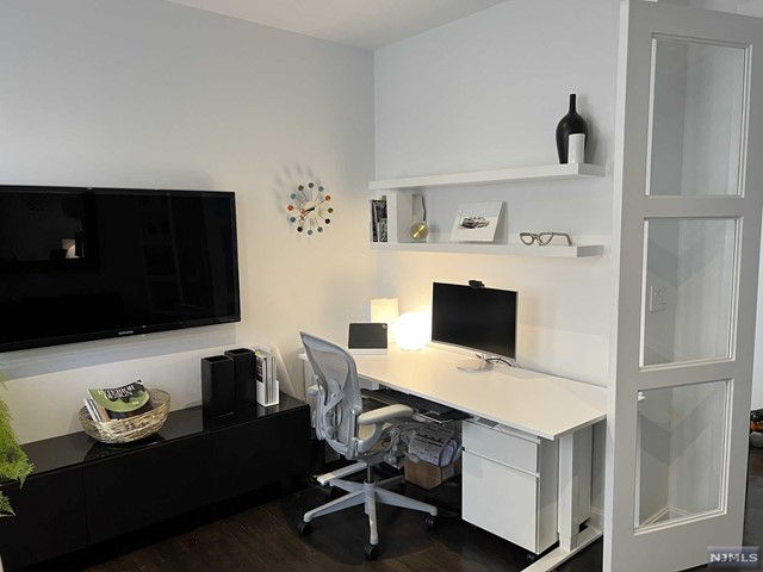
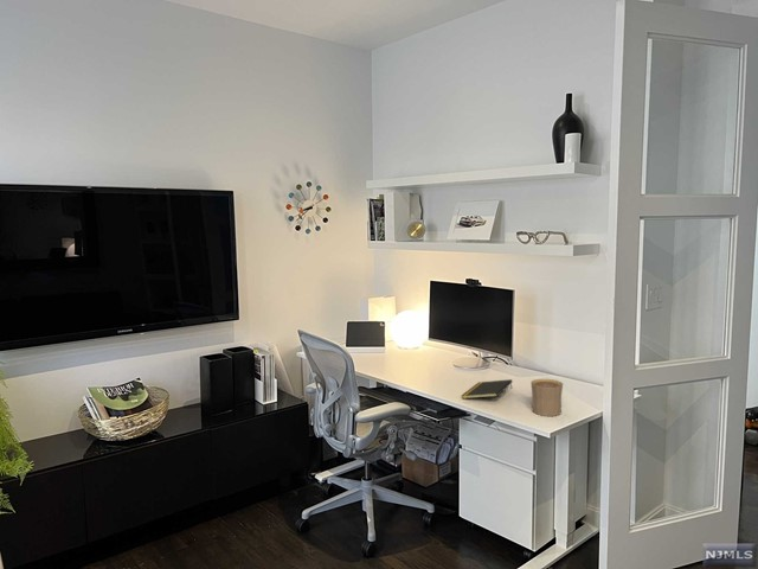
+ cup [531,378,564,417]
+ notepad [461,378,513,399]
